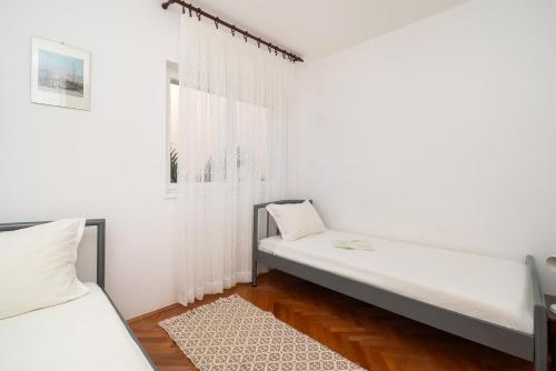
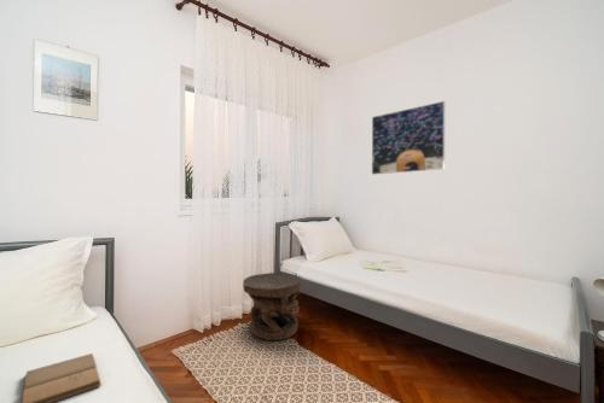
+ side table [242,271,303,341]
+ book [21,352,103,403]
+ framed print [371,100,446,176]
